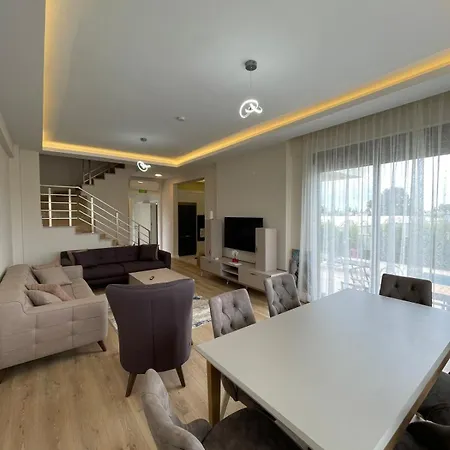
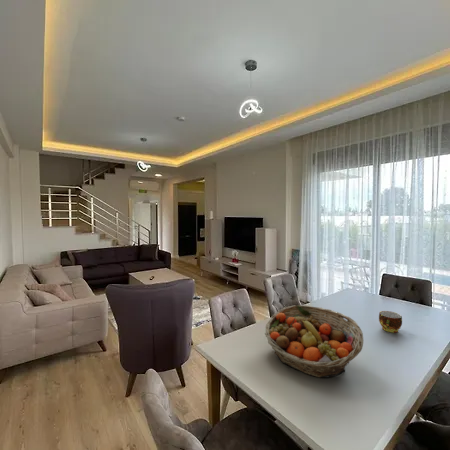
+ fruit basket [264,304,364,379]
+ cup [378,310,403,333]
